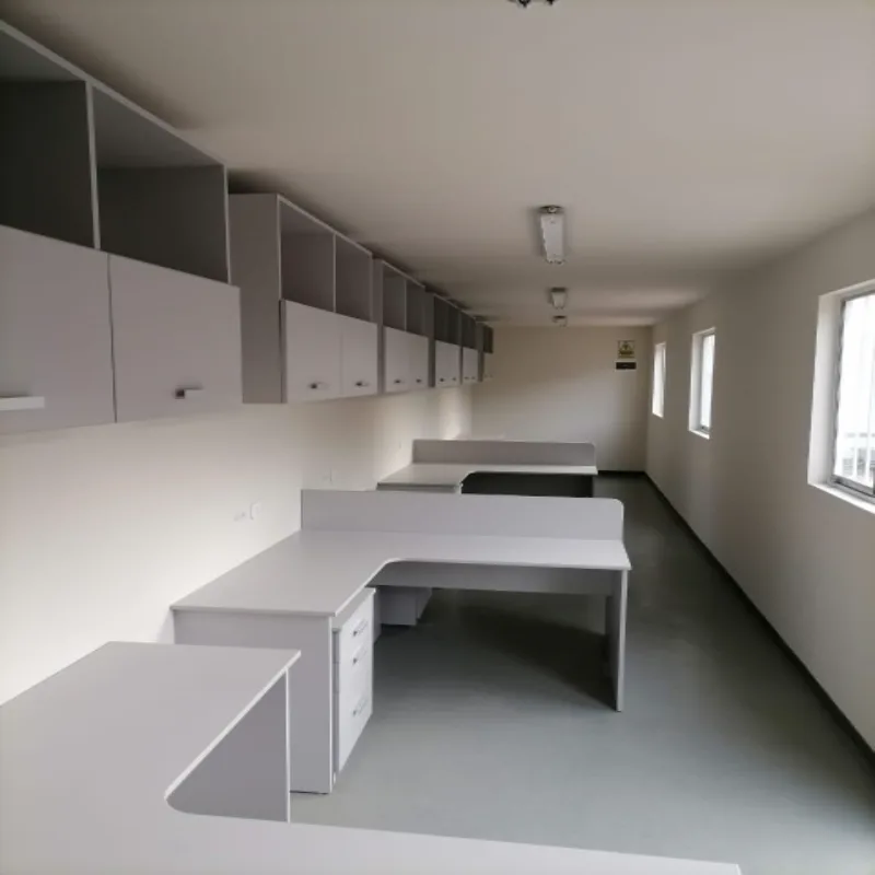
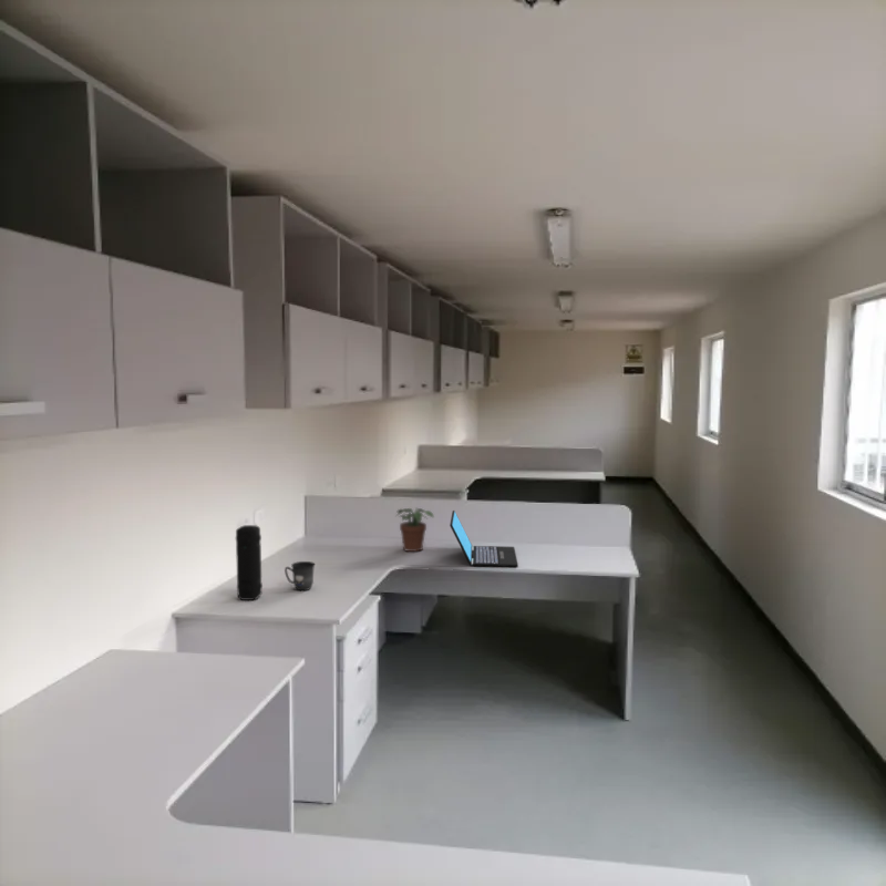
+ mug [284,560,316,591]
+ speaker [235,524,264,601]
+ potted plant [394,507,435,553]
+ laptop [449,509,519,568]
